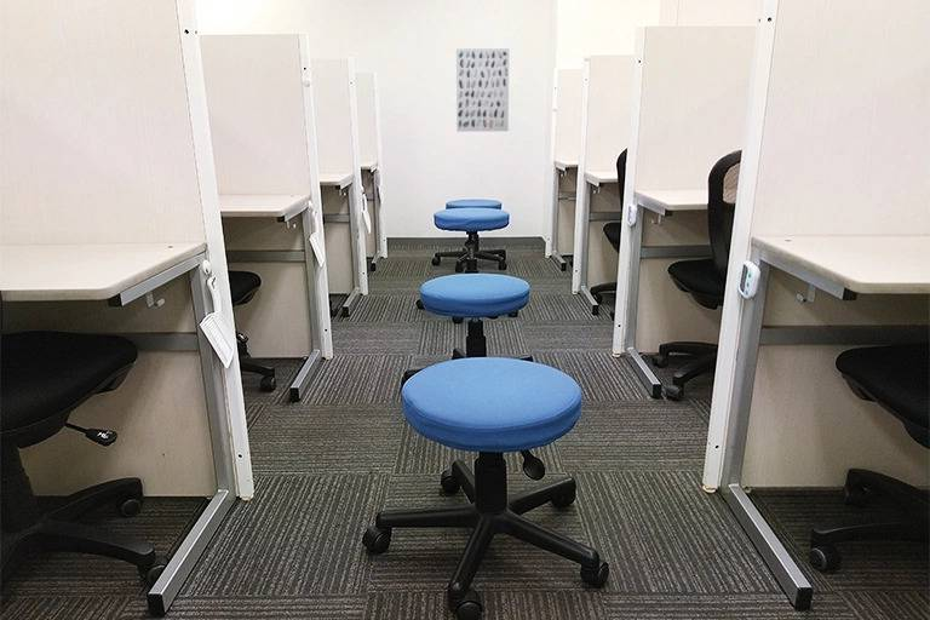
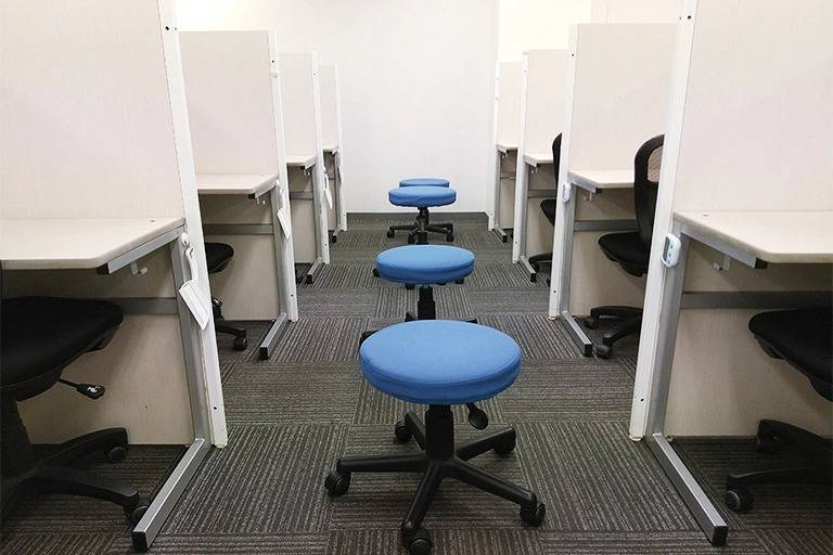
- wall art [455,47,510,133]
